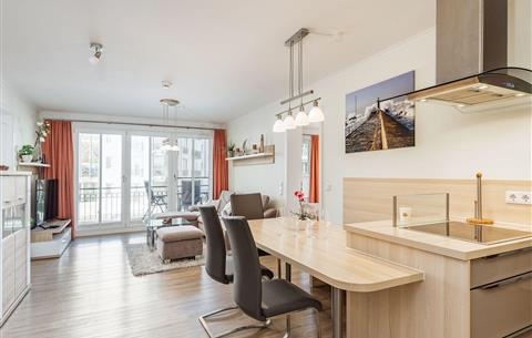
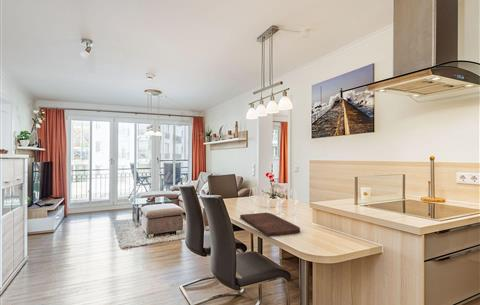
+ cutting board [239,212,301,238]
